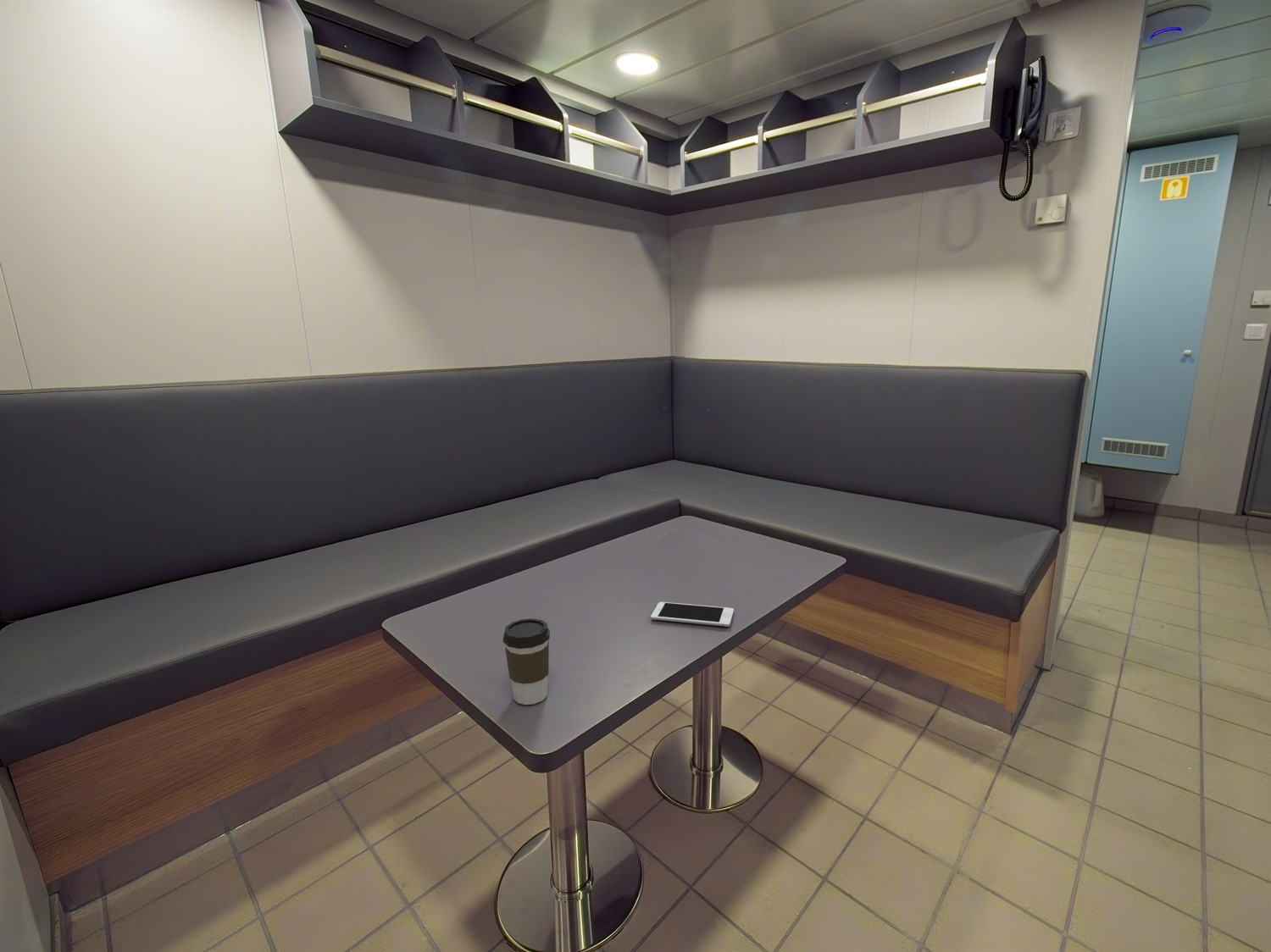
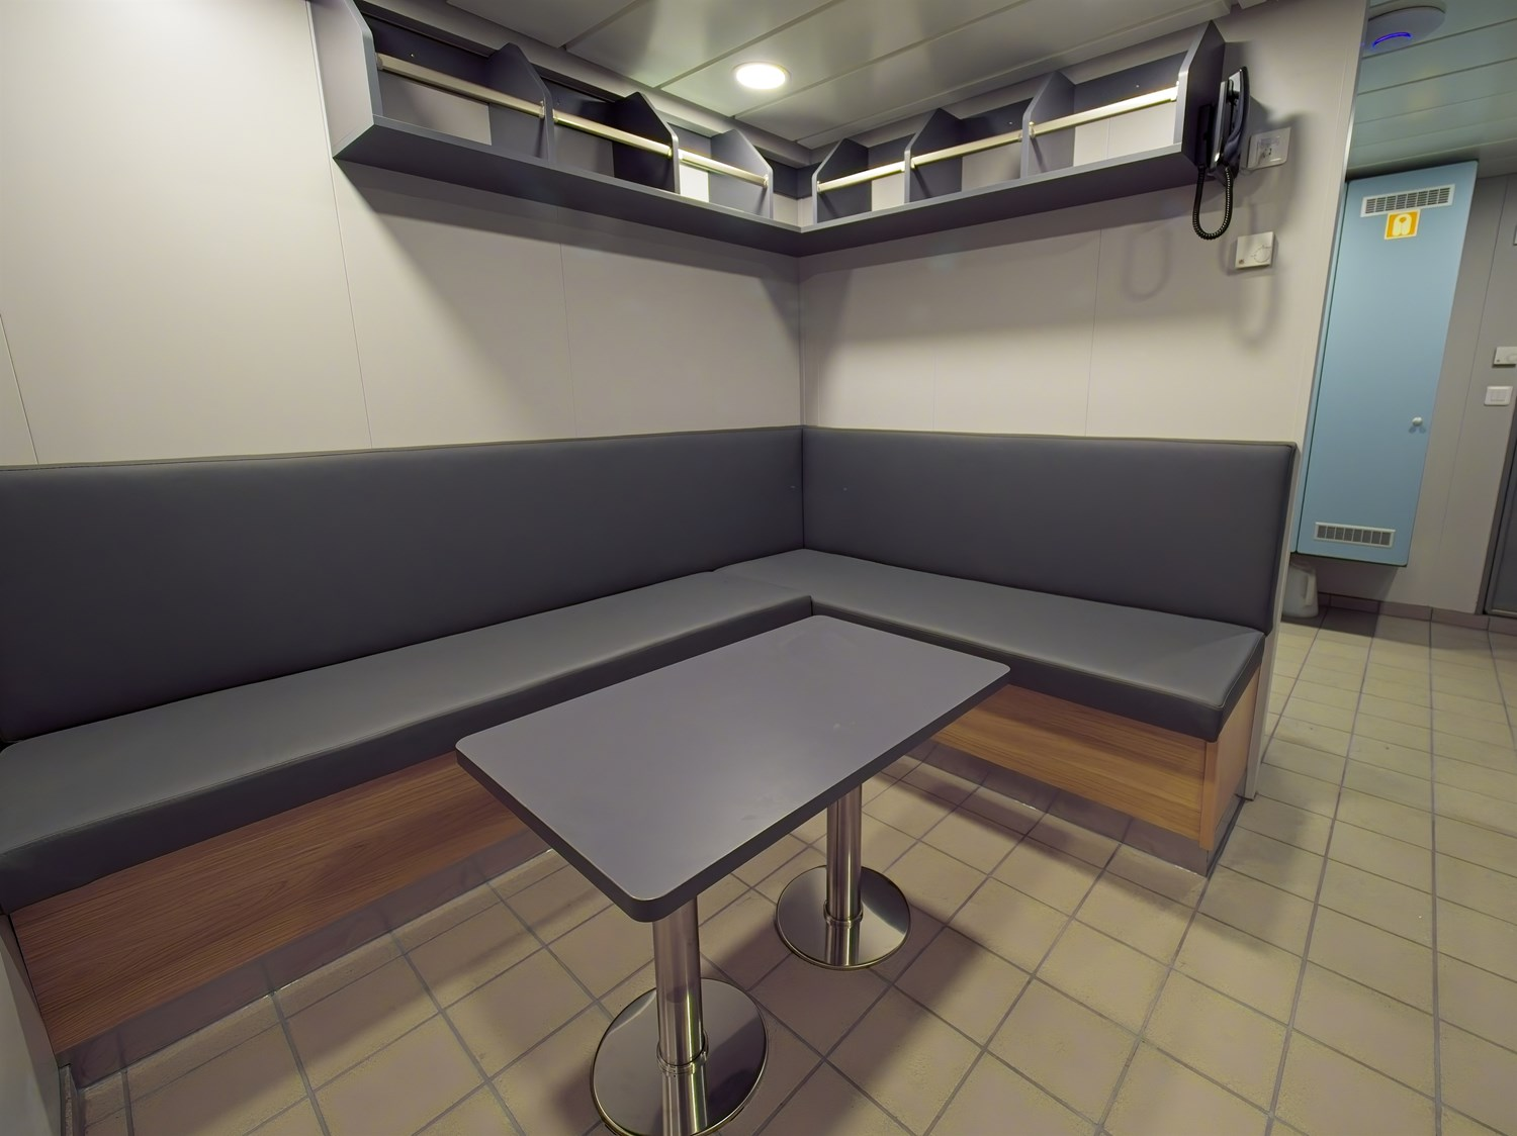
- coffee cup [502,617,551,706]
- cell phone [650,601,735,628]
